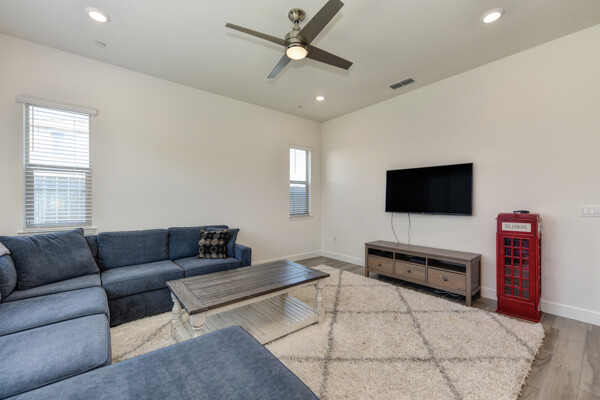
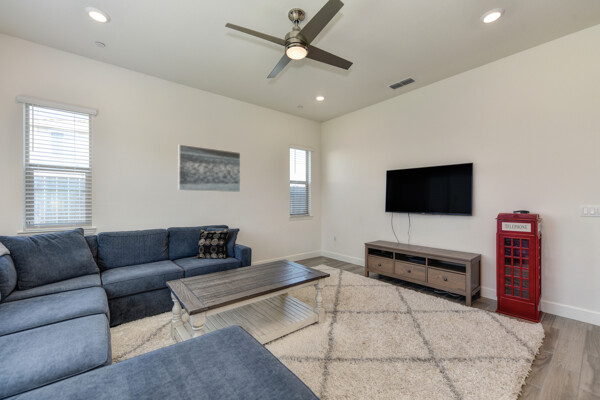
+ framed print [177,143,241,193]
